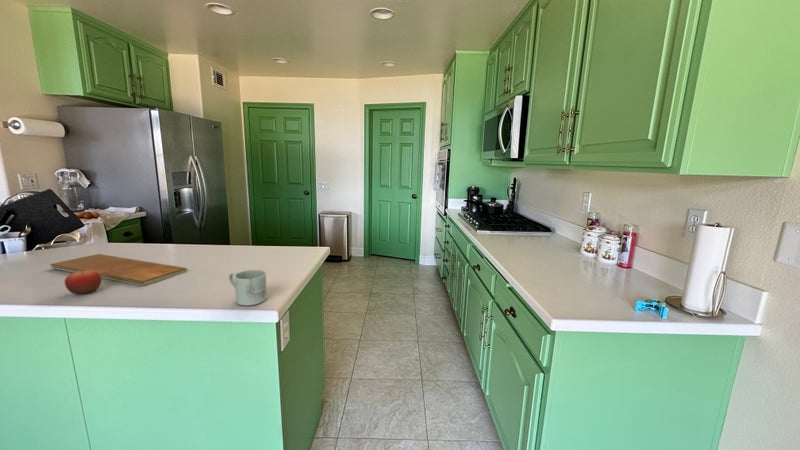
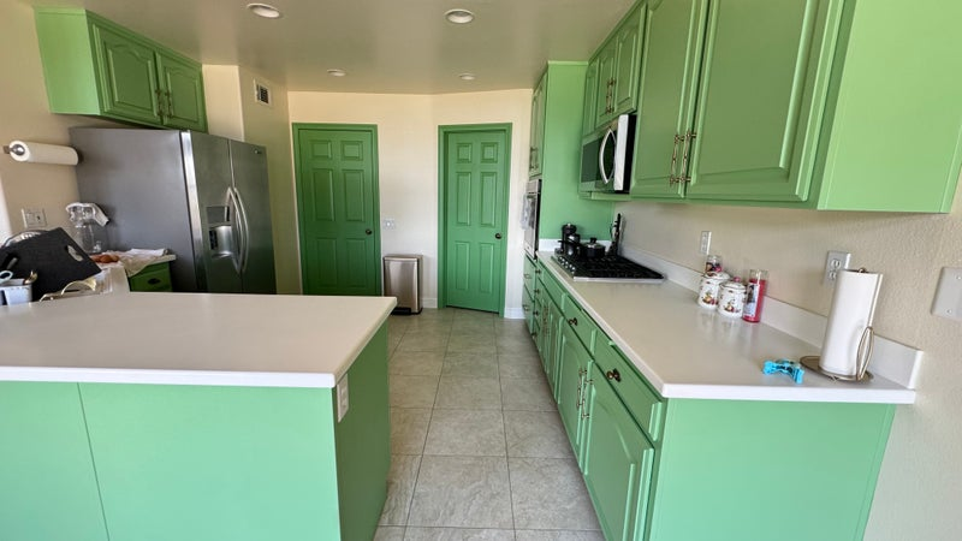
- mug [228,269,268,307]
- chopping board [49,253,188,287]
- fruit [64,268,103,295]
